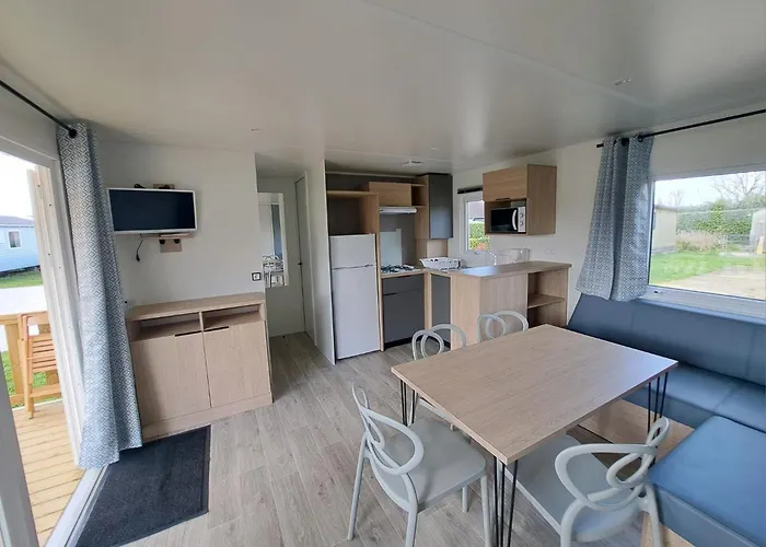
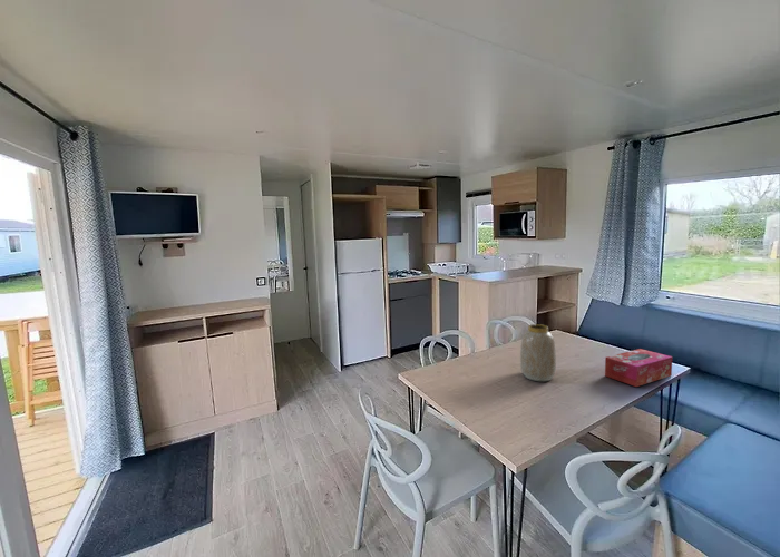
+ tissue box [604,348,673,388]
+ vase [519,323,557,382]
